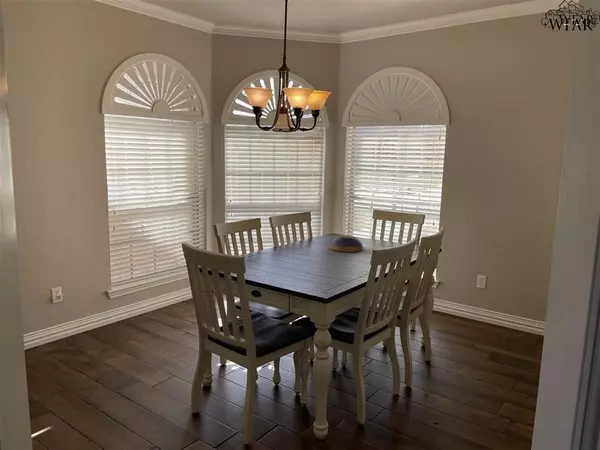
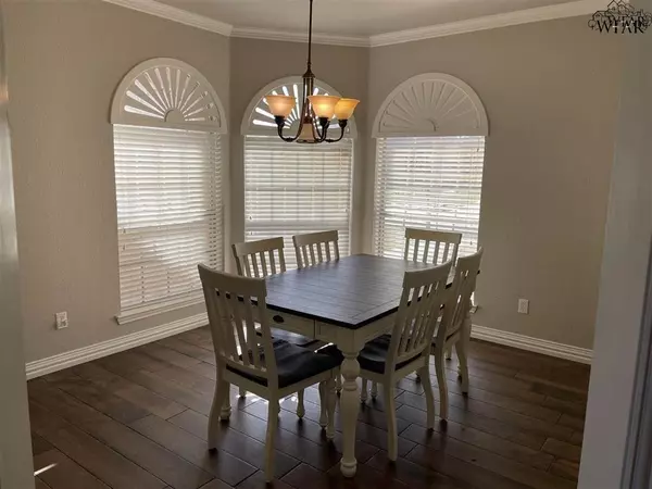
- decorative bowl [329,234,364,253]
